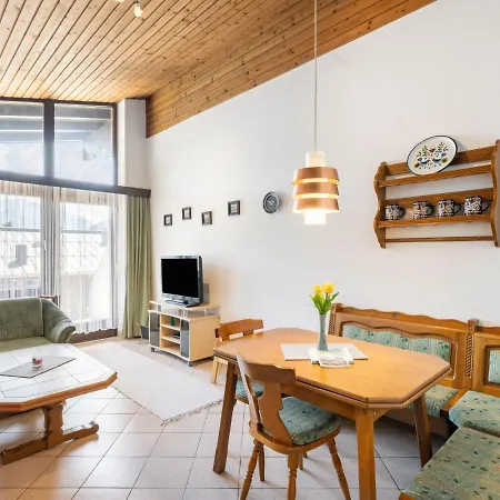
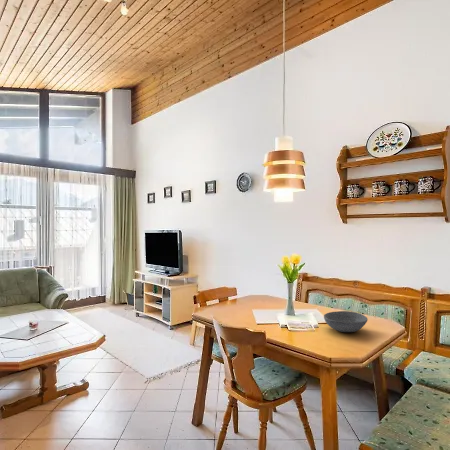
+ bowl [323,310,369,333]
